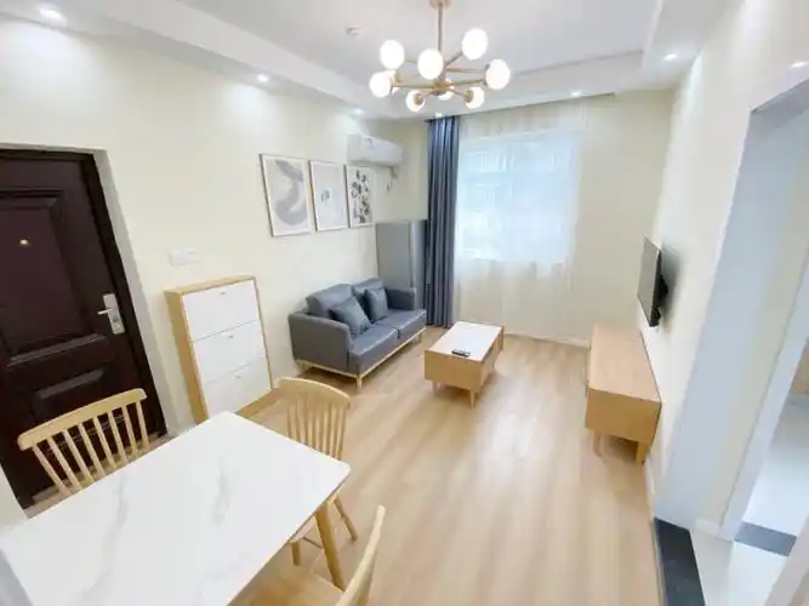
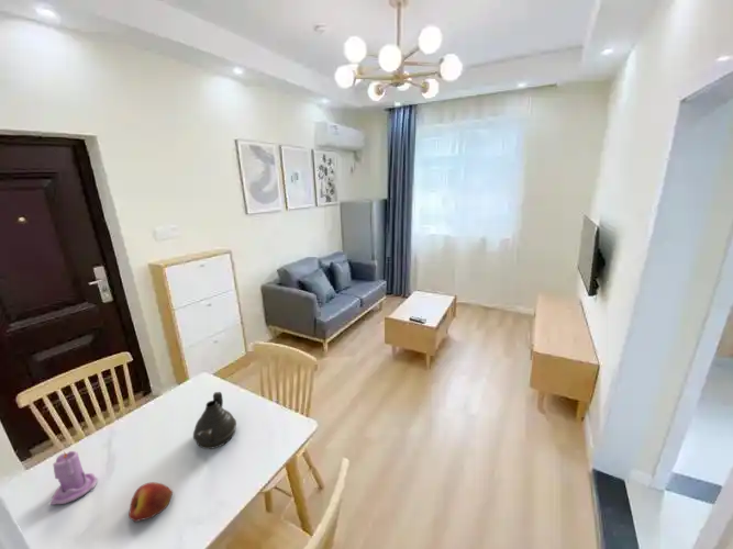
+ teapot [192,391,237,450]
+ apple [127,481,174,523]
+ candle [49,450,98,506]
